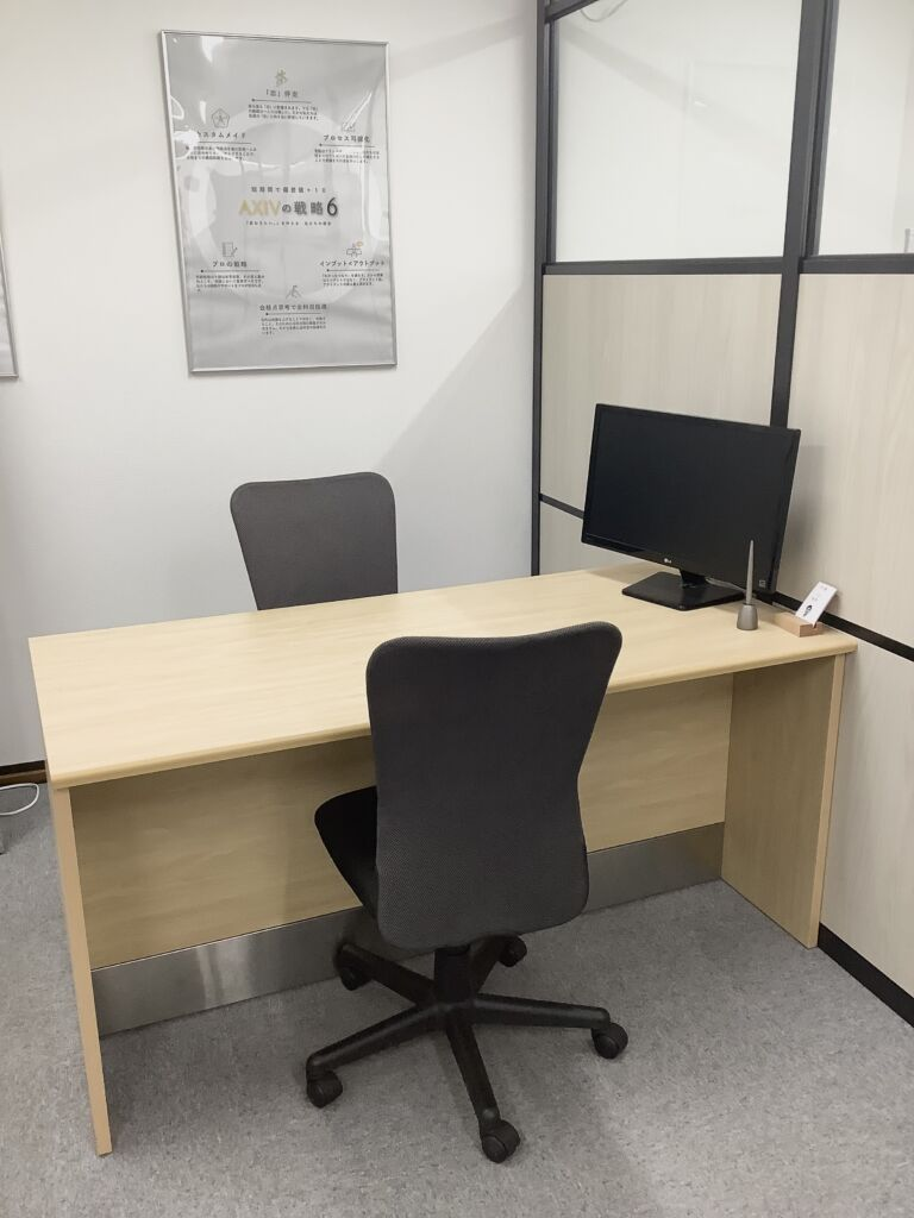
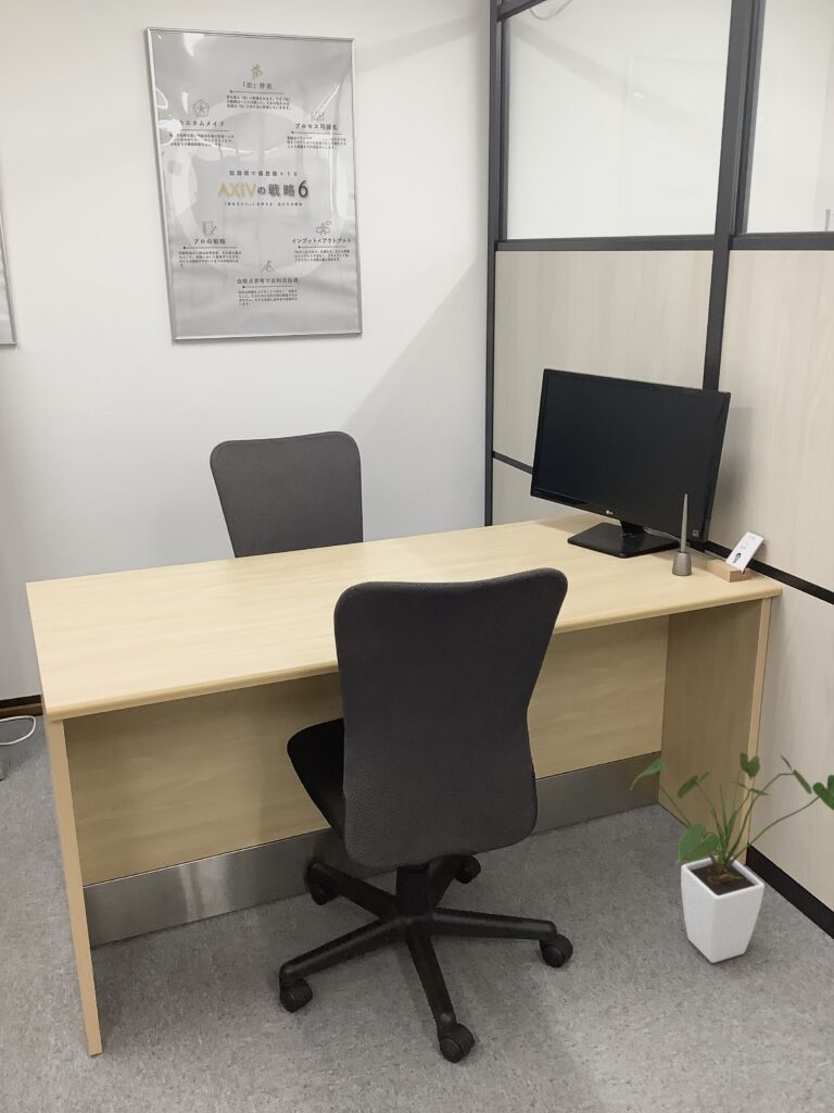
+ house plant [630,752,834,964]
